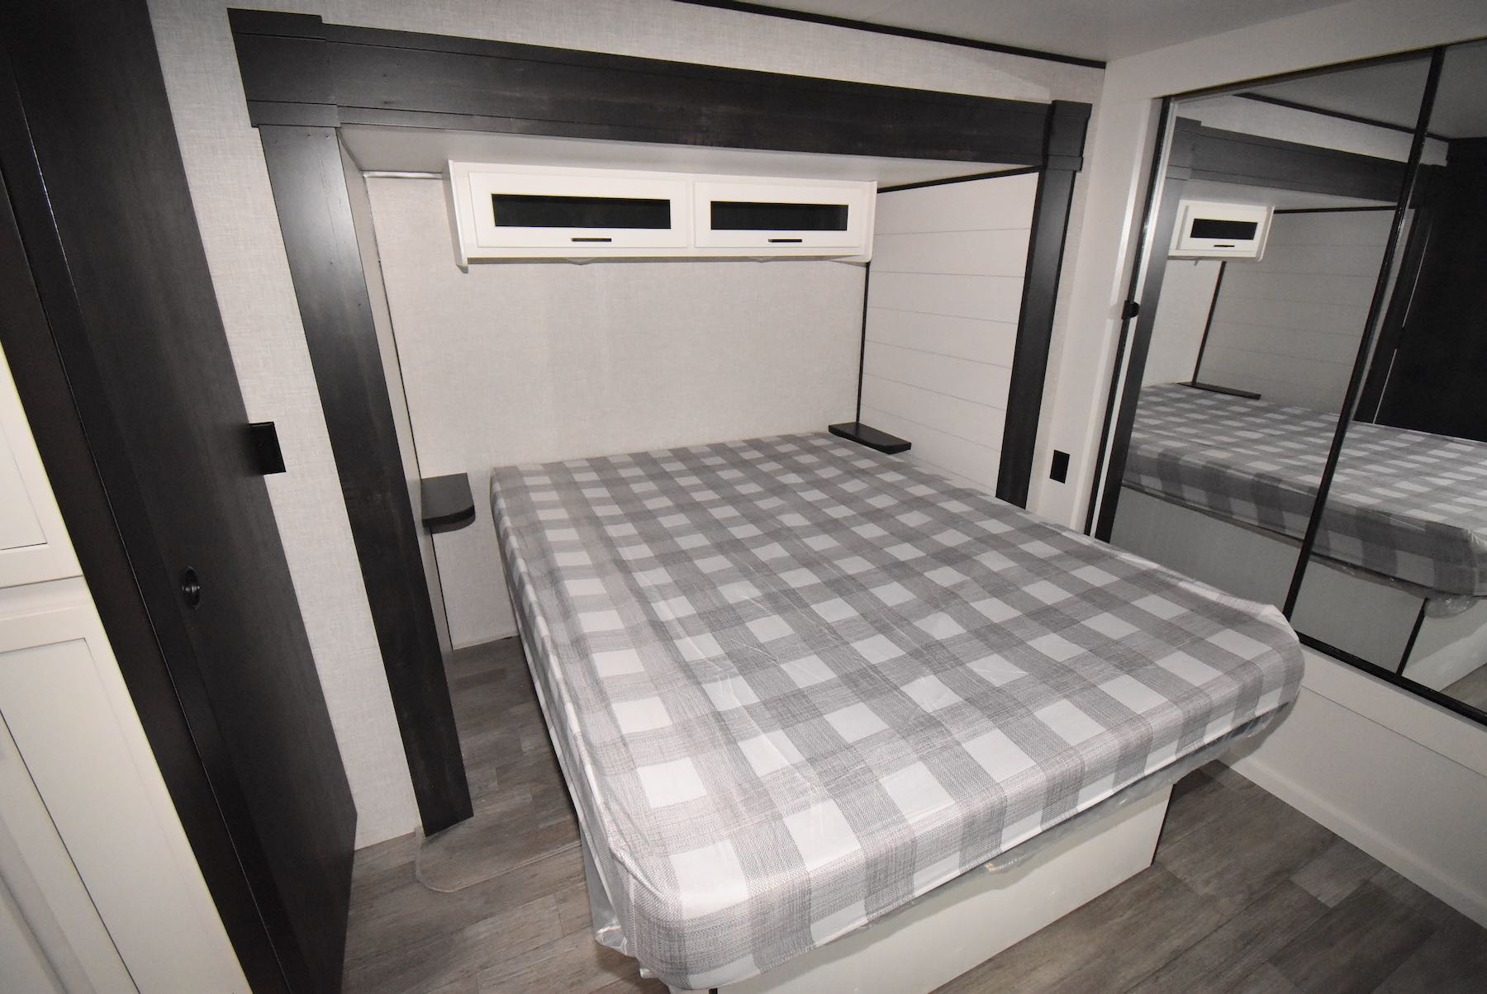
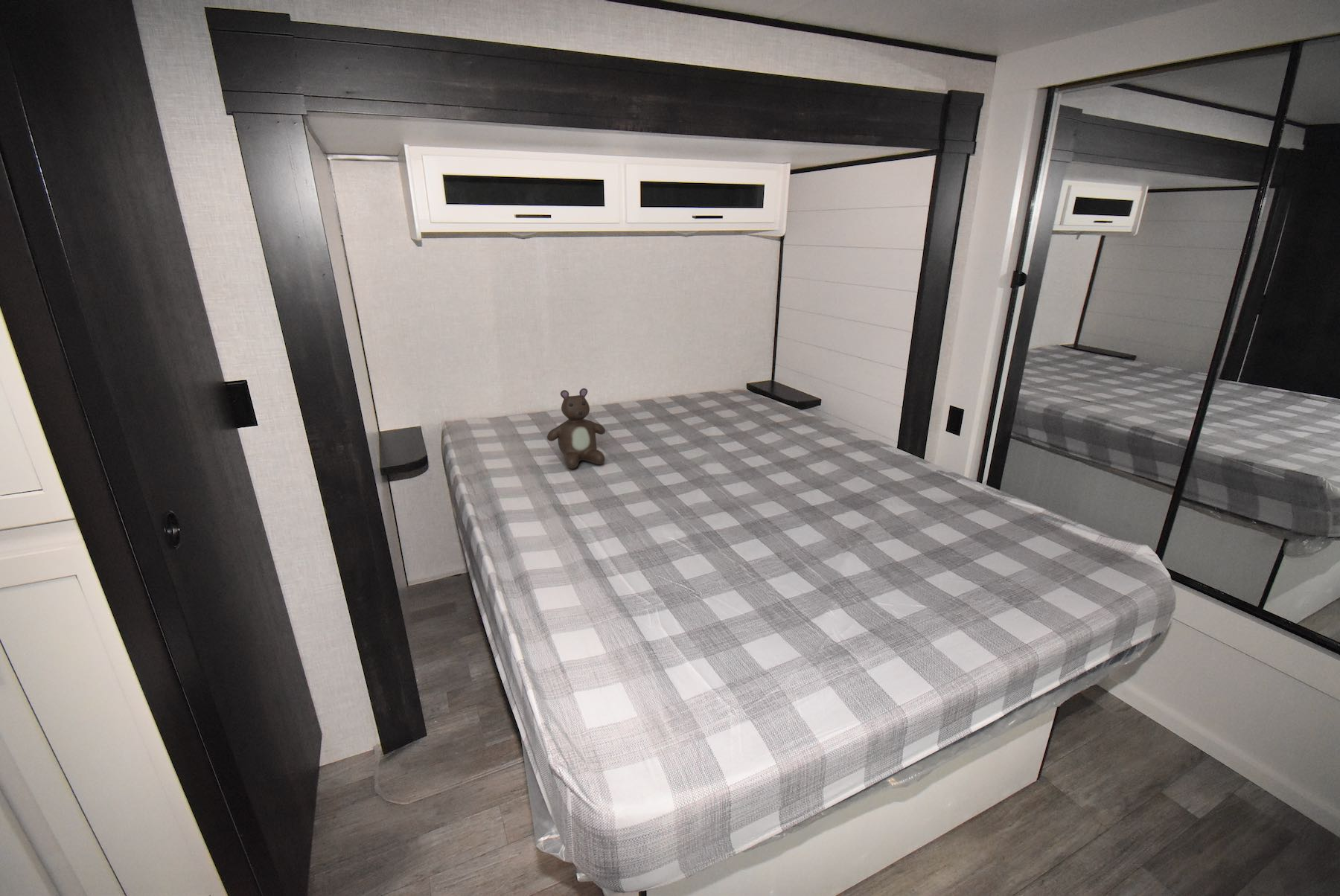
+ teddy bear [546,388,606,470]
